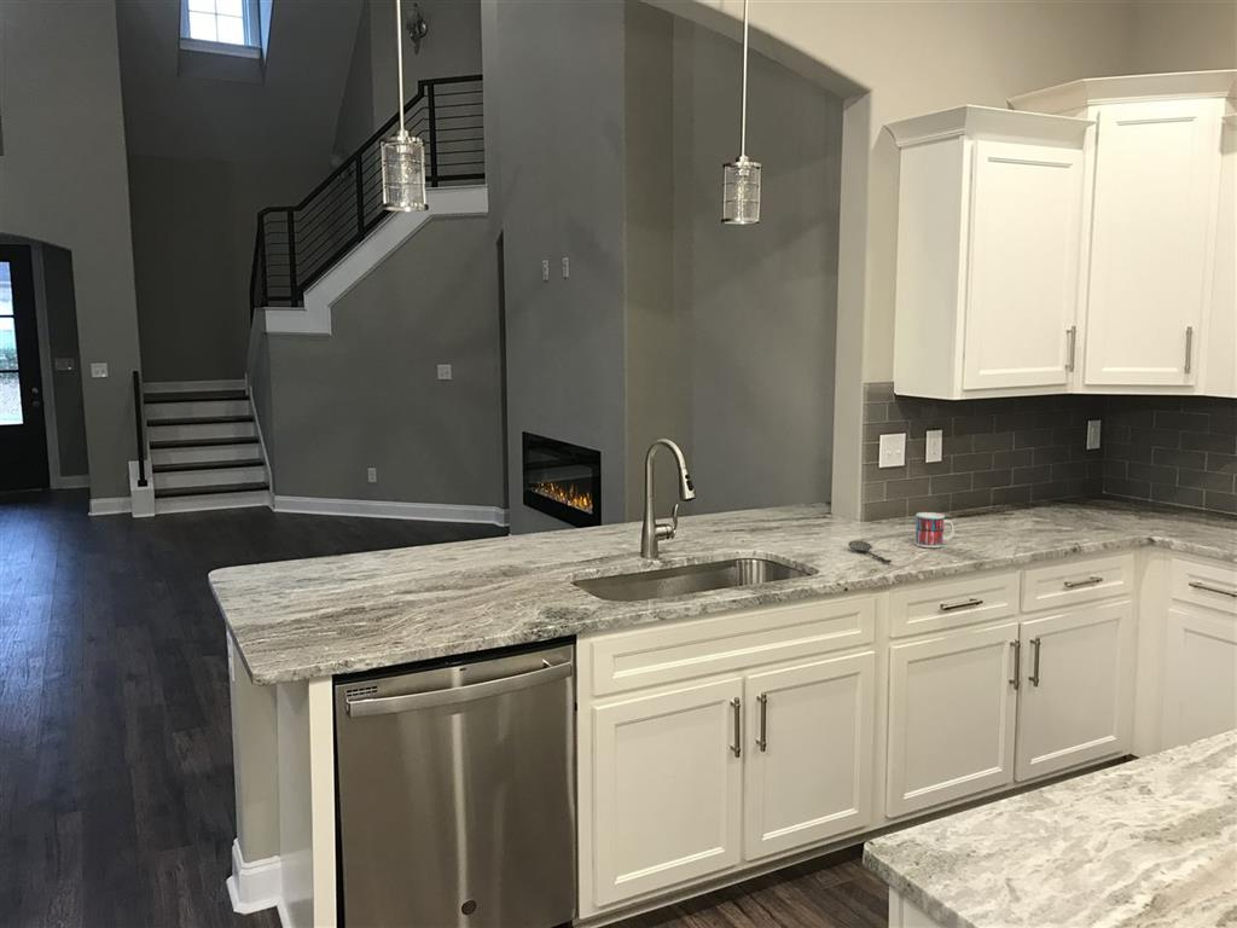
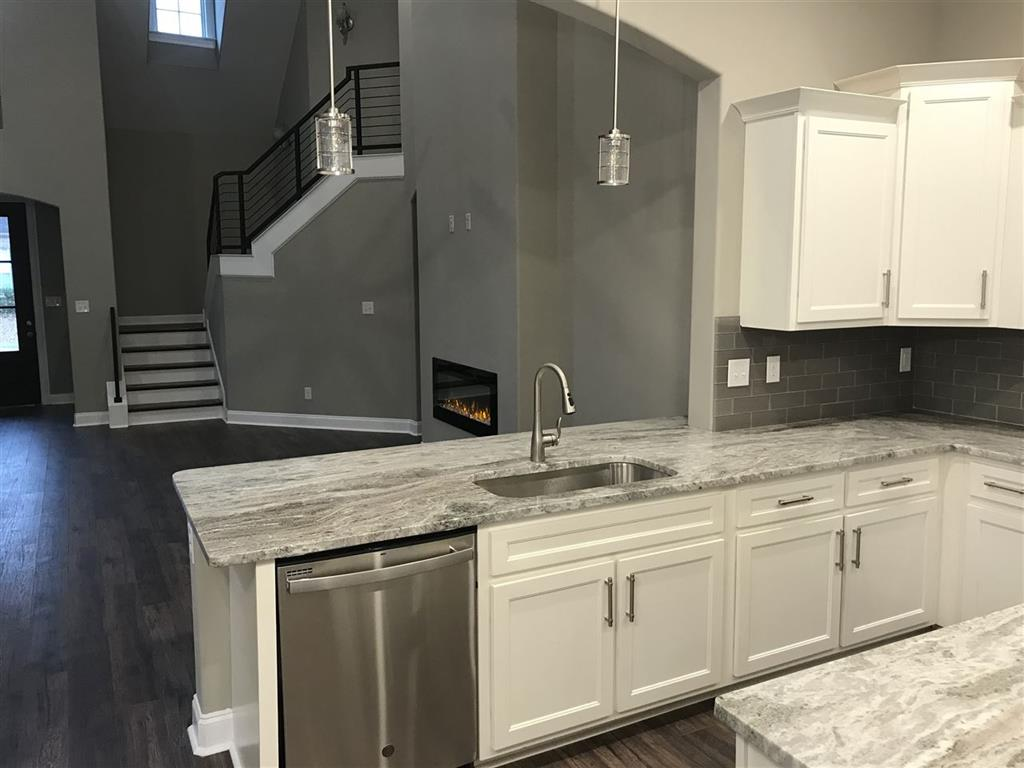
- spoon [847,539,893,564]
- mug [914,511,956,549]
